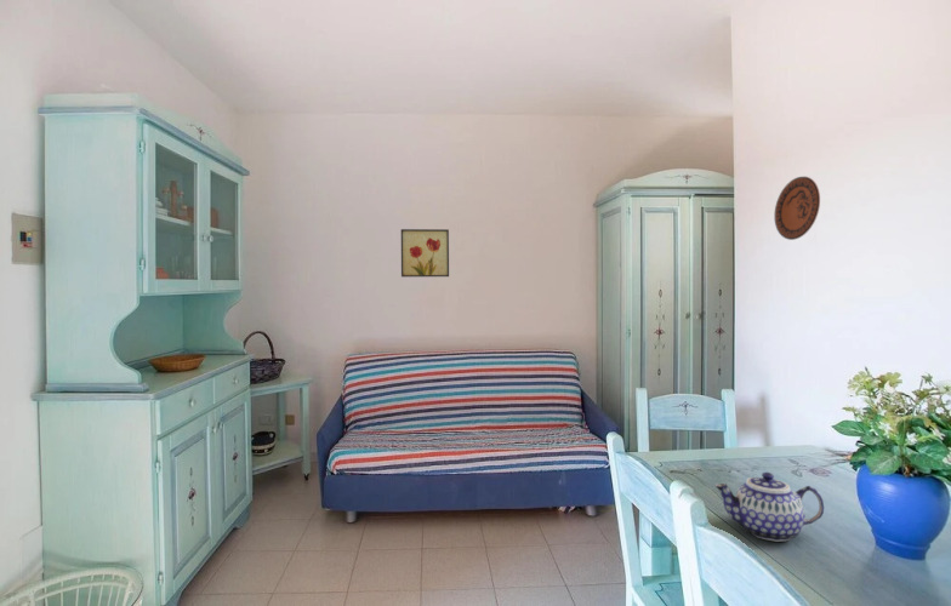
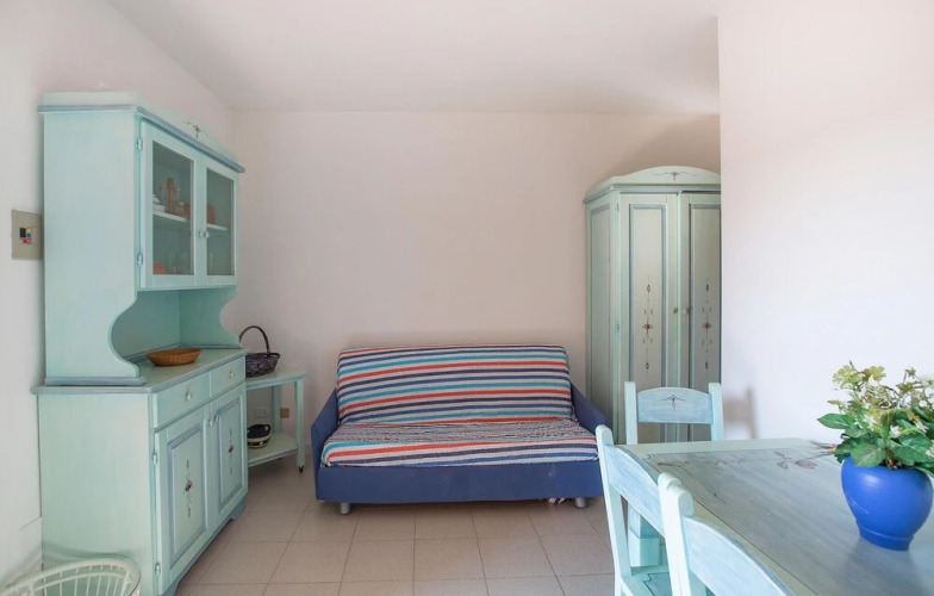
- teapot [713,471,825,543]
- wall art [400,228,450,279]
- decorative plate [773,176,821,241]
